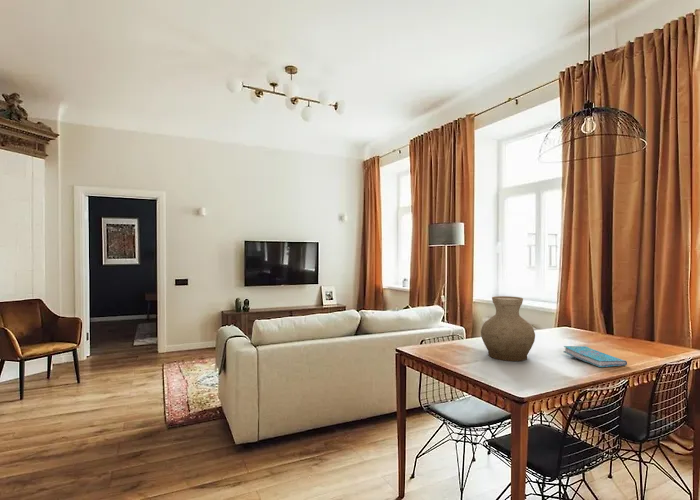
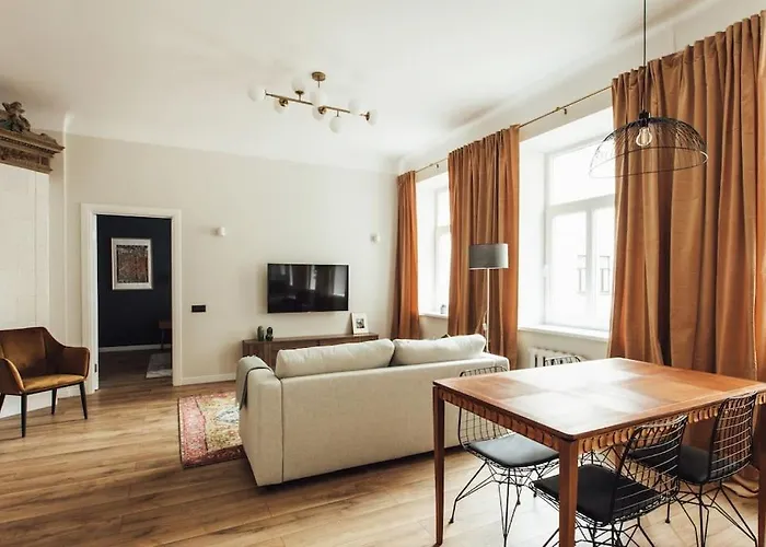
- cover [562,345,628,368]
- vase [480,295,536,362]
